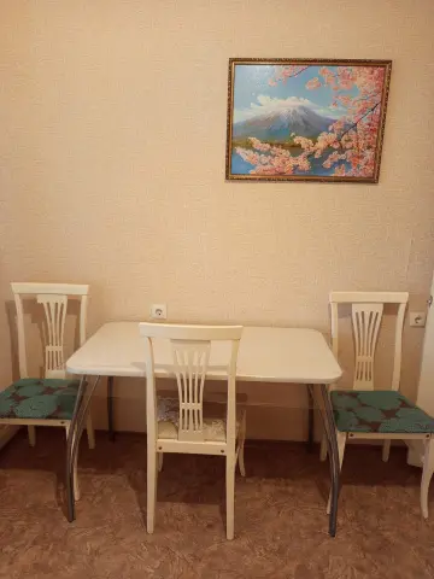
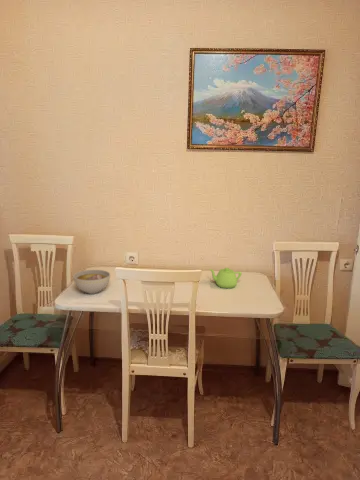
+ teapot [208,267,243,289]
+ bowl [72,269,111,295]
